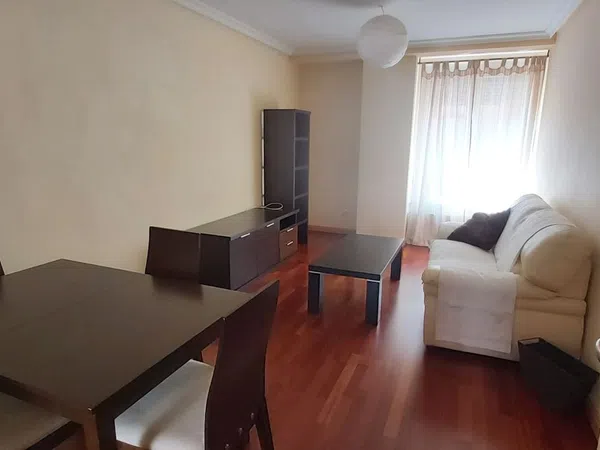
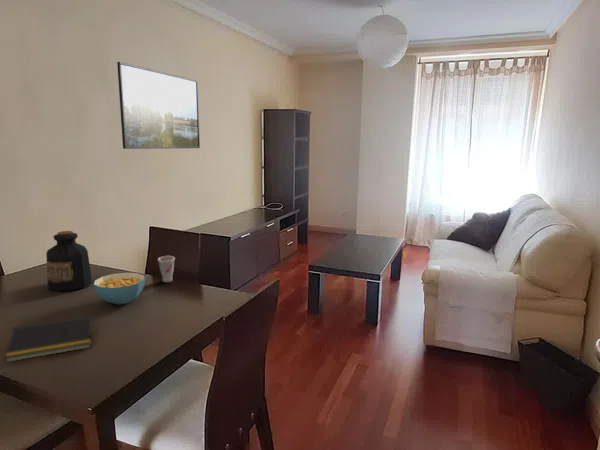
+ notepad [4,315,92,363]
+ bottle [45,230,93,292]
+ cereal bowl [93,272,146,306]
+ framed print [116,61,201,150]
+ cup [157,255,176,283]
